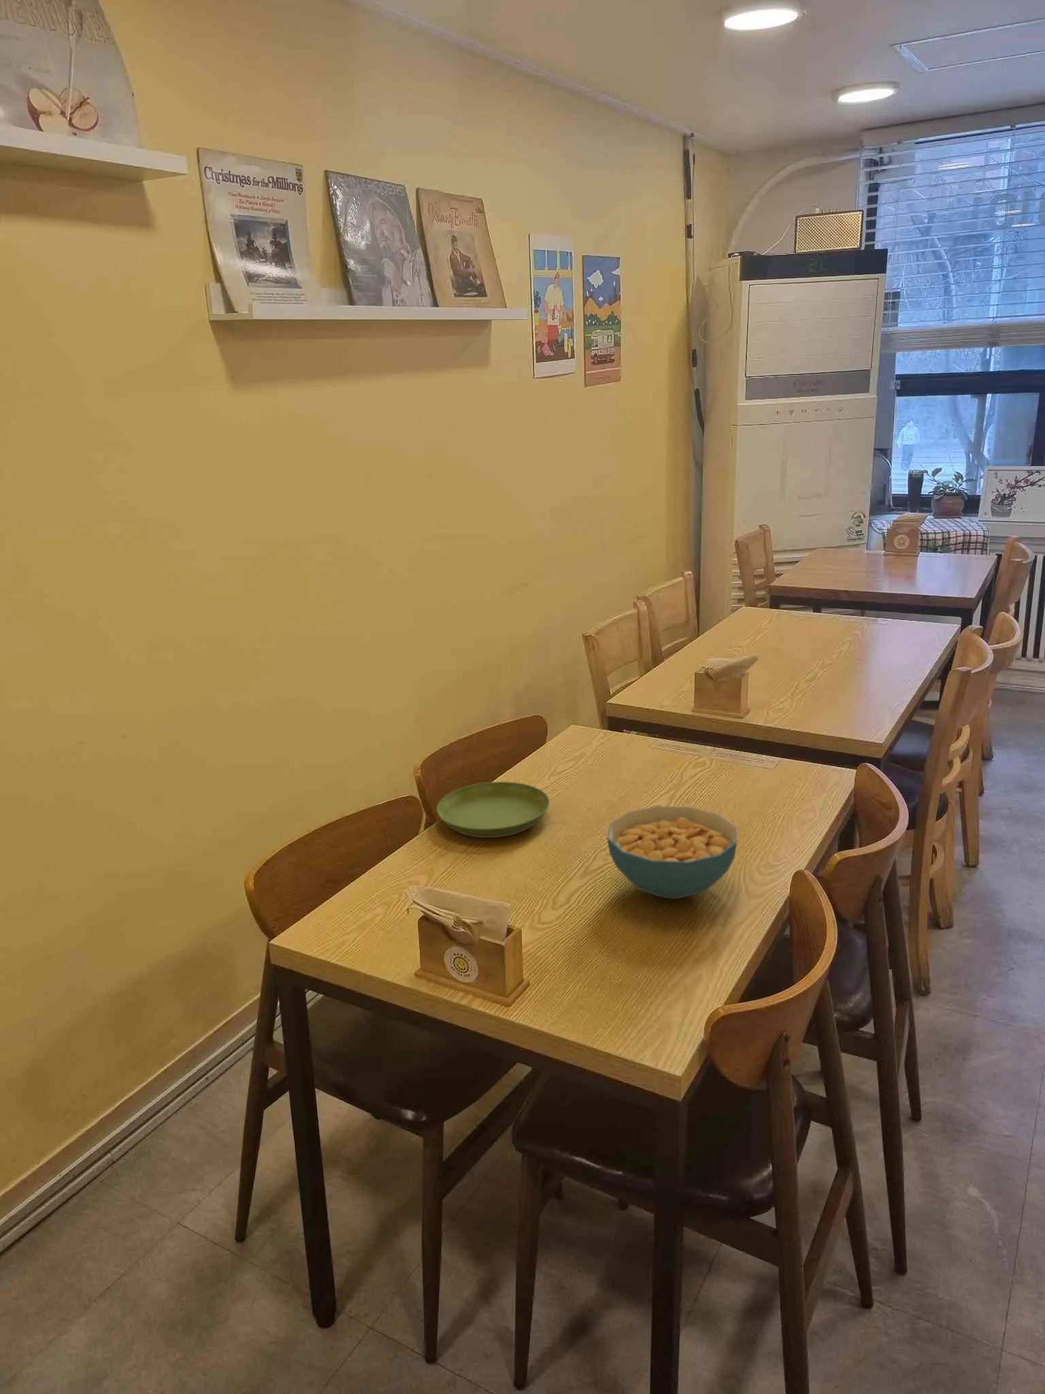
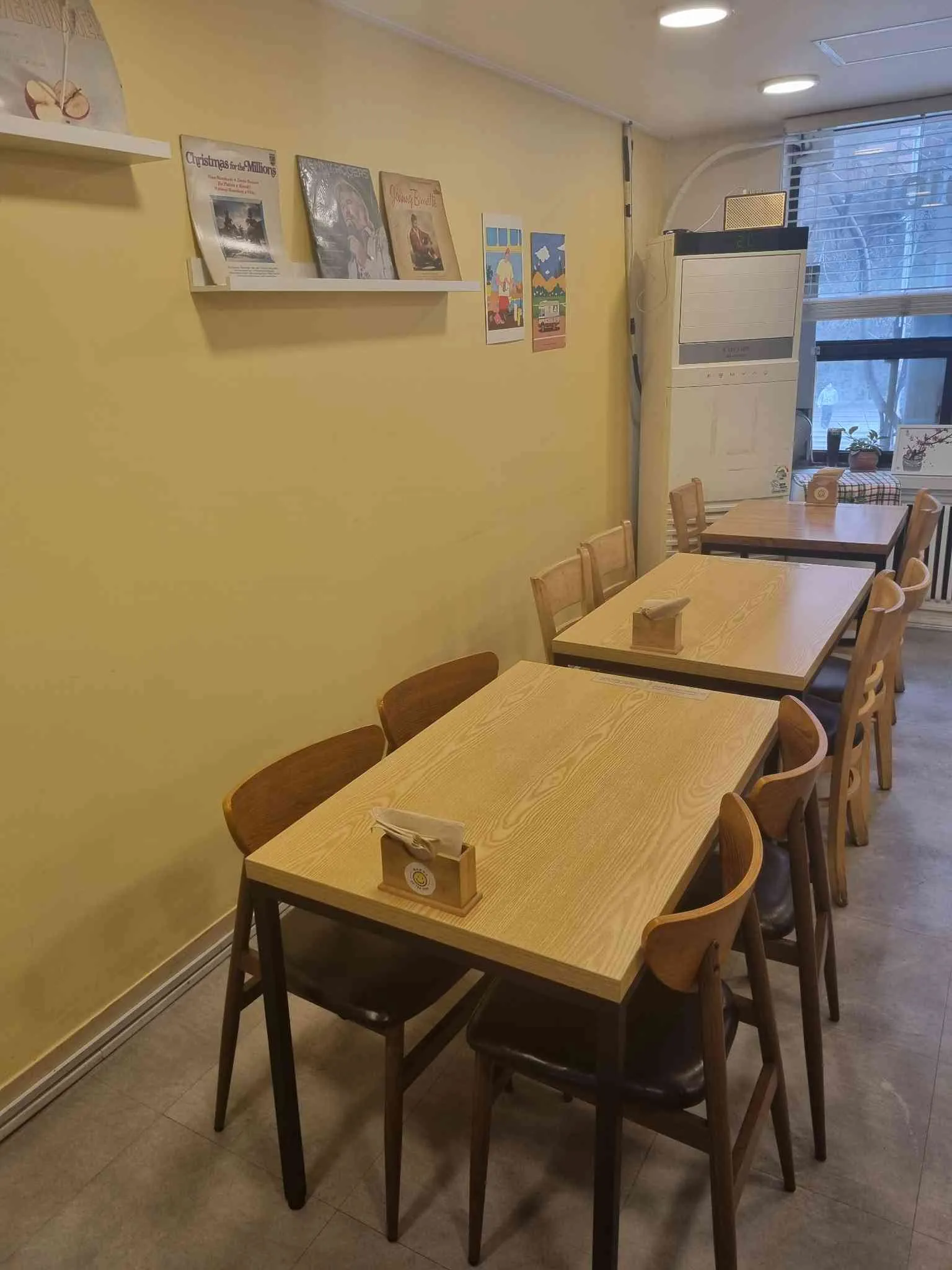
- cereal bowl [606,806,738,900]
- saucer [436,780,550,839]
